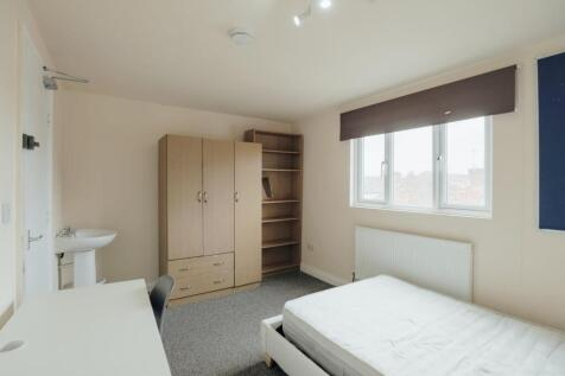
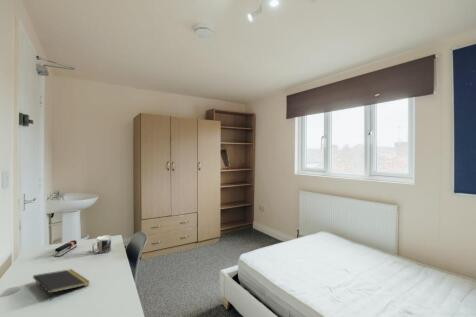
+ mug [91,234,112,254]
+ notepad [32,268,91,302]
+ stapler [54,239,78,258]
